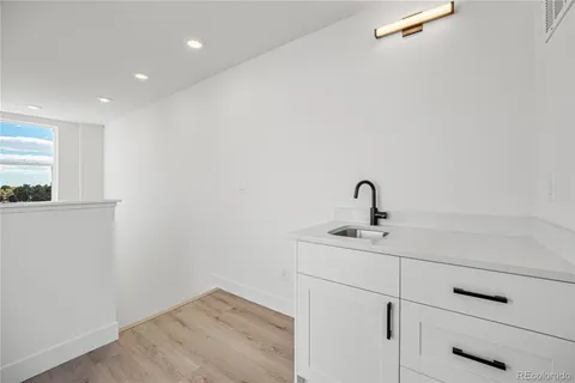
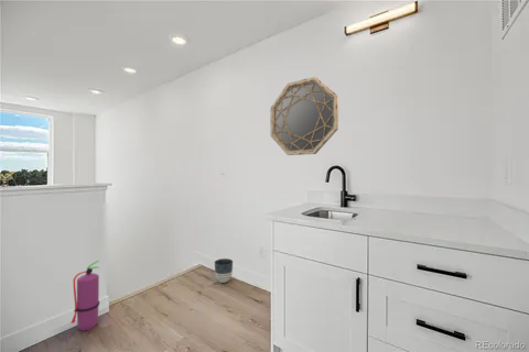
+ planter [214,257,234,284]
+ fire extinguisher [69,260,100,332]
+ home mirror [269,76,339,156]
